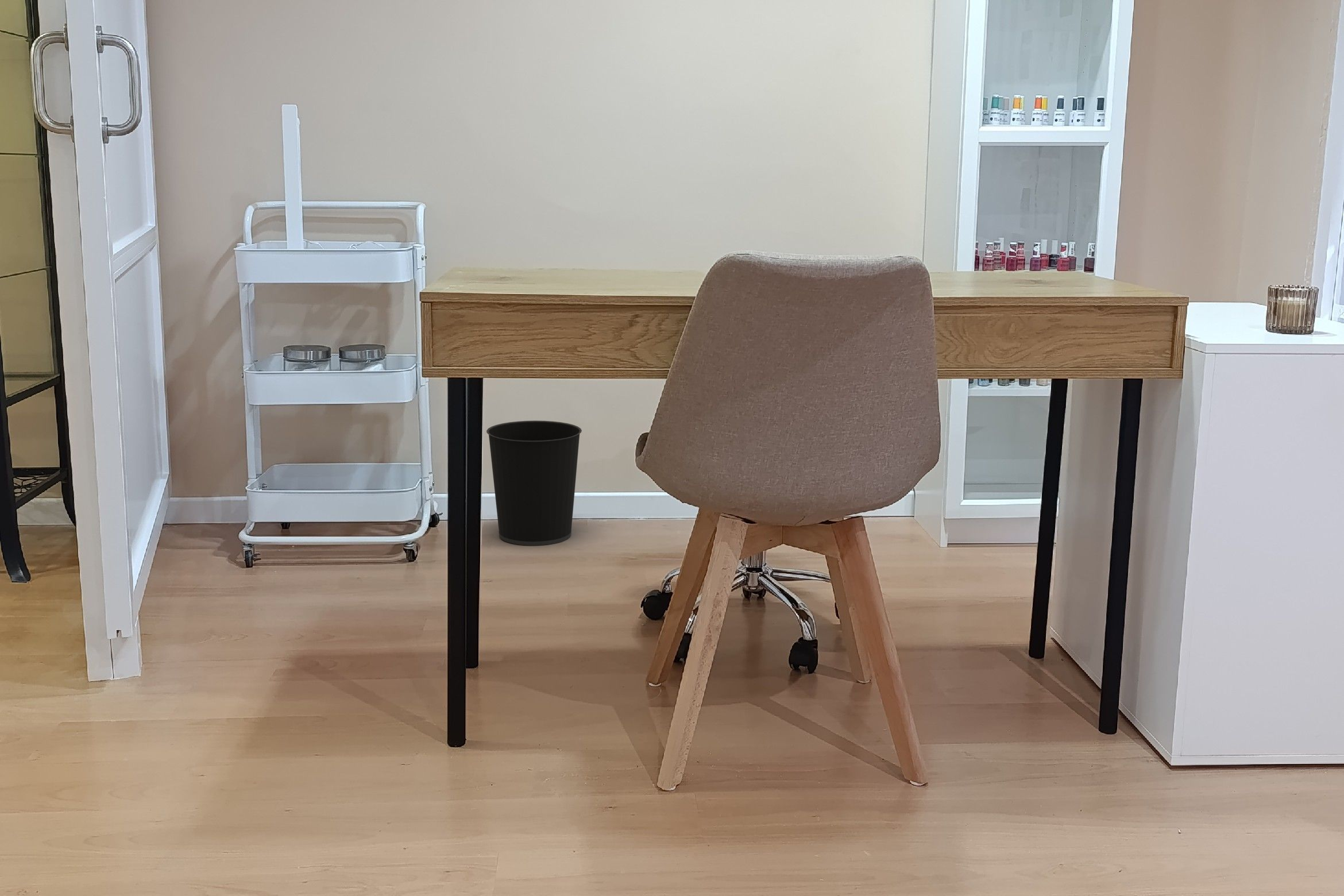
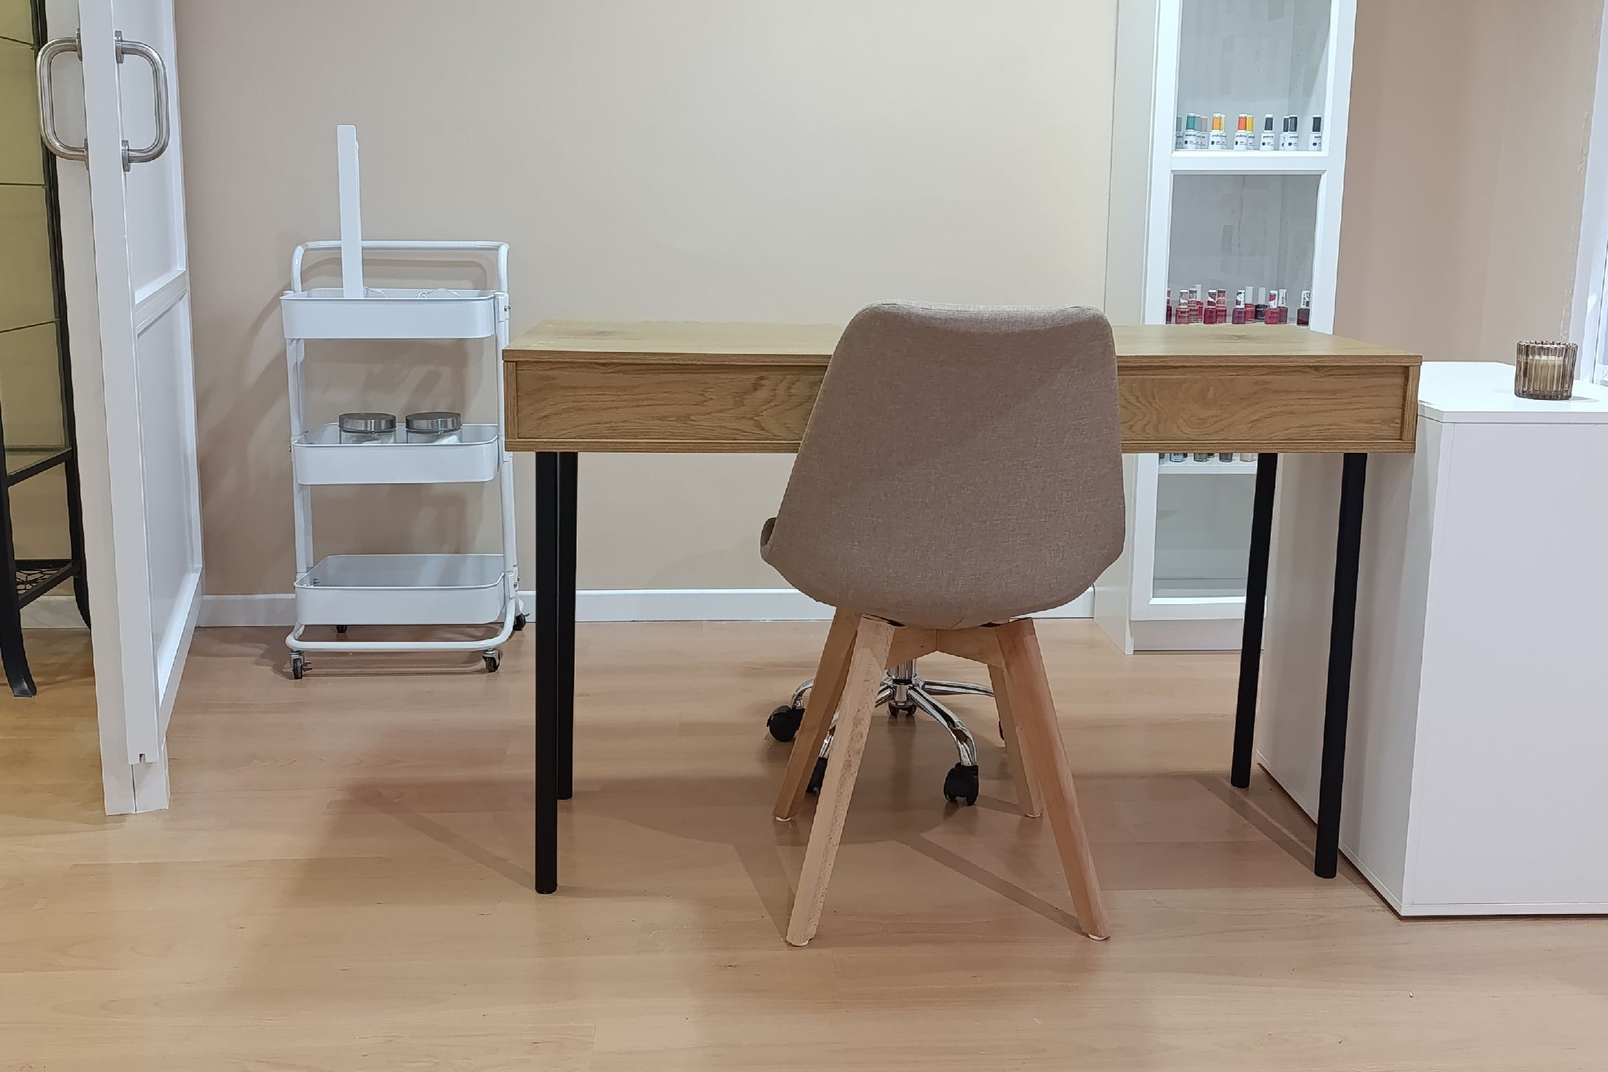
- wastebasket [486,420,582,546]
